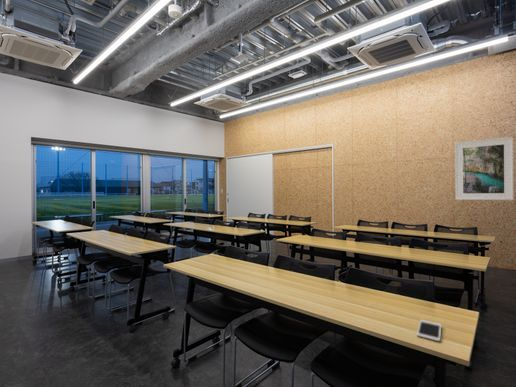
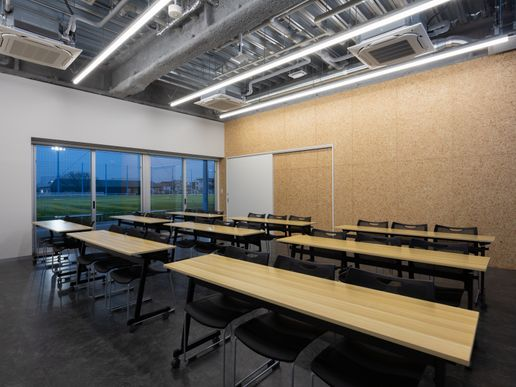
- cell phone [416,319,442,342]
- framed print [454,136,515,201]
